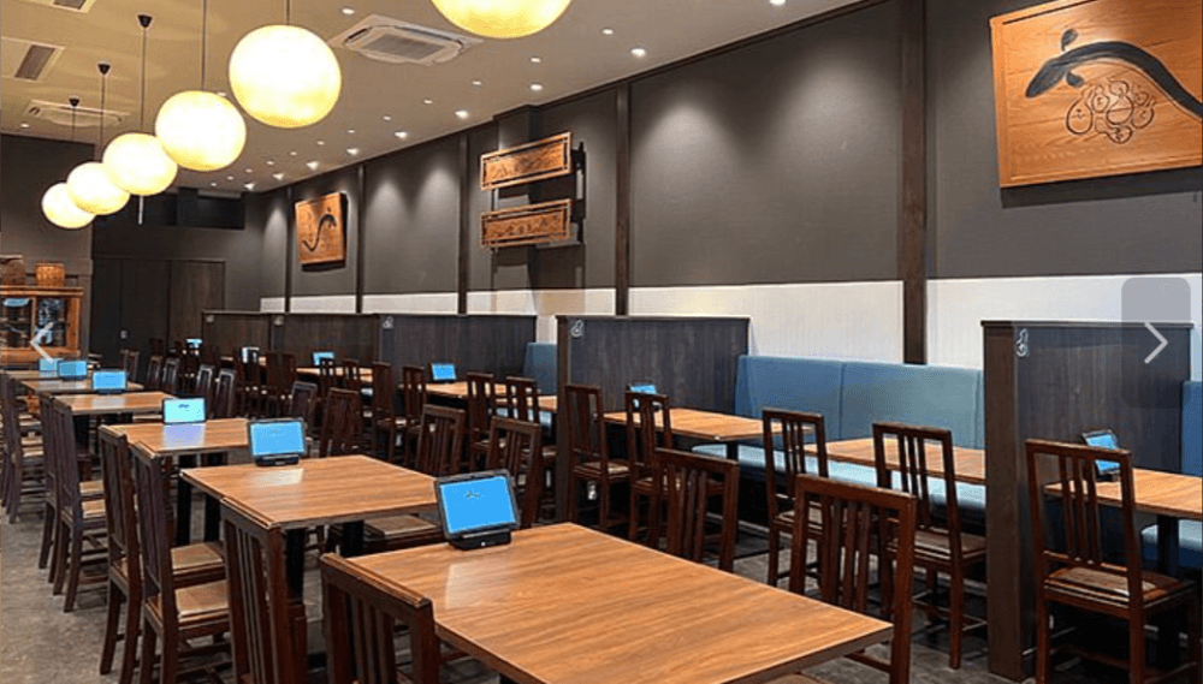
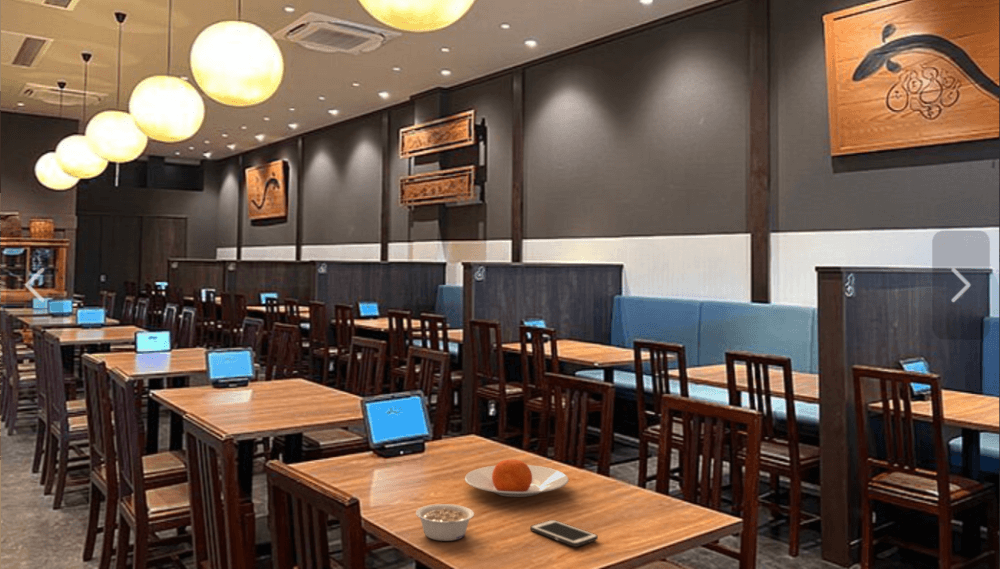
+ plate [464,458,570,498]
+ cell phone [529,519,599,548]
+ legume [415,503,475,542]
